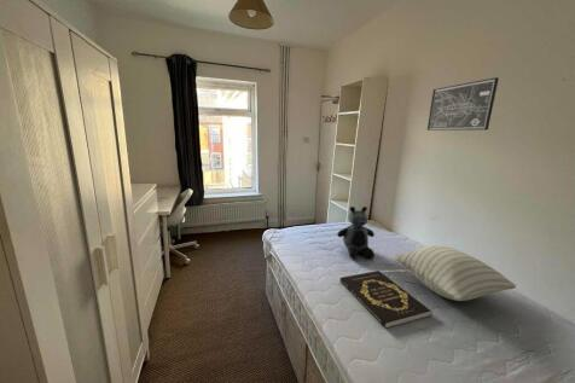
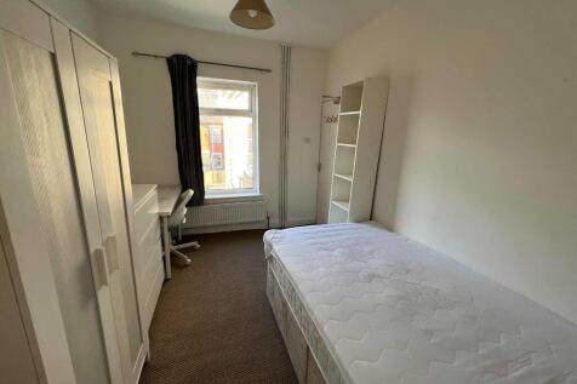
- book [339,269,432,329]
- wall art [426,76,500,132]
- teddy bear [336,205,376,260]
- pillow [394,245,517,302]
